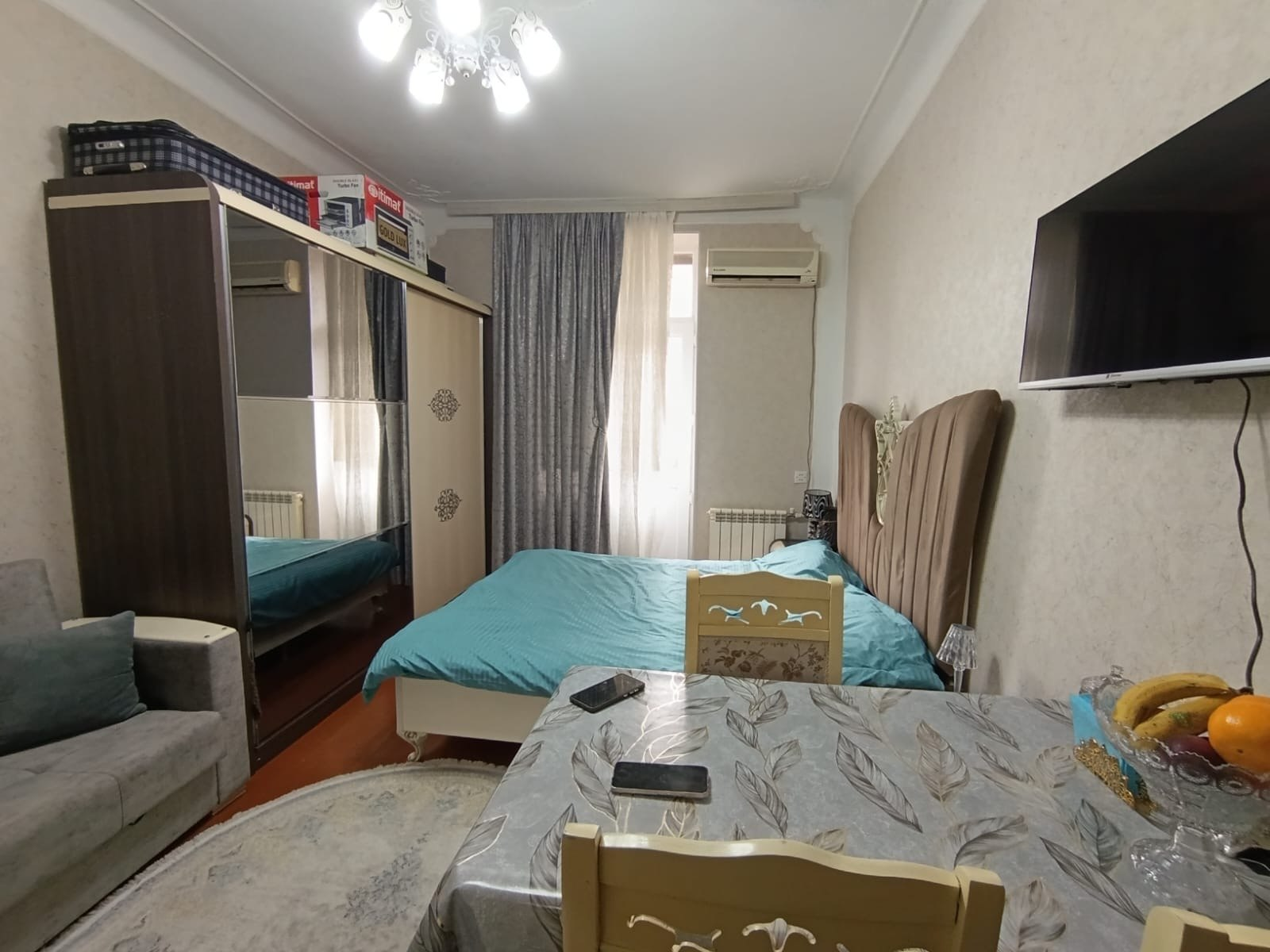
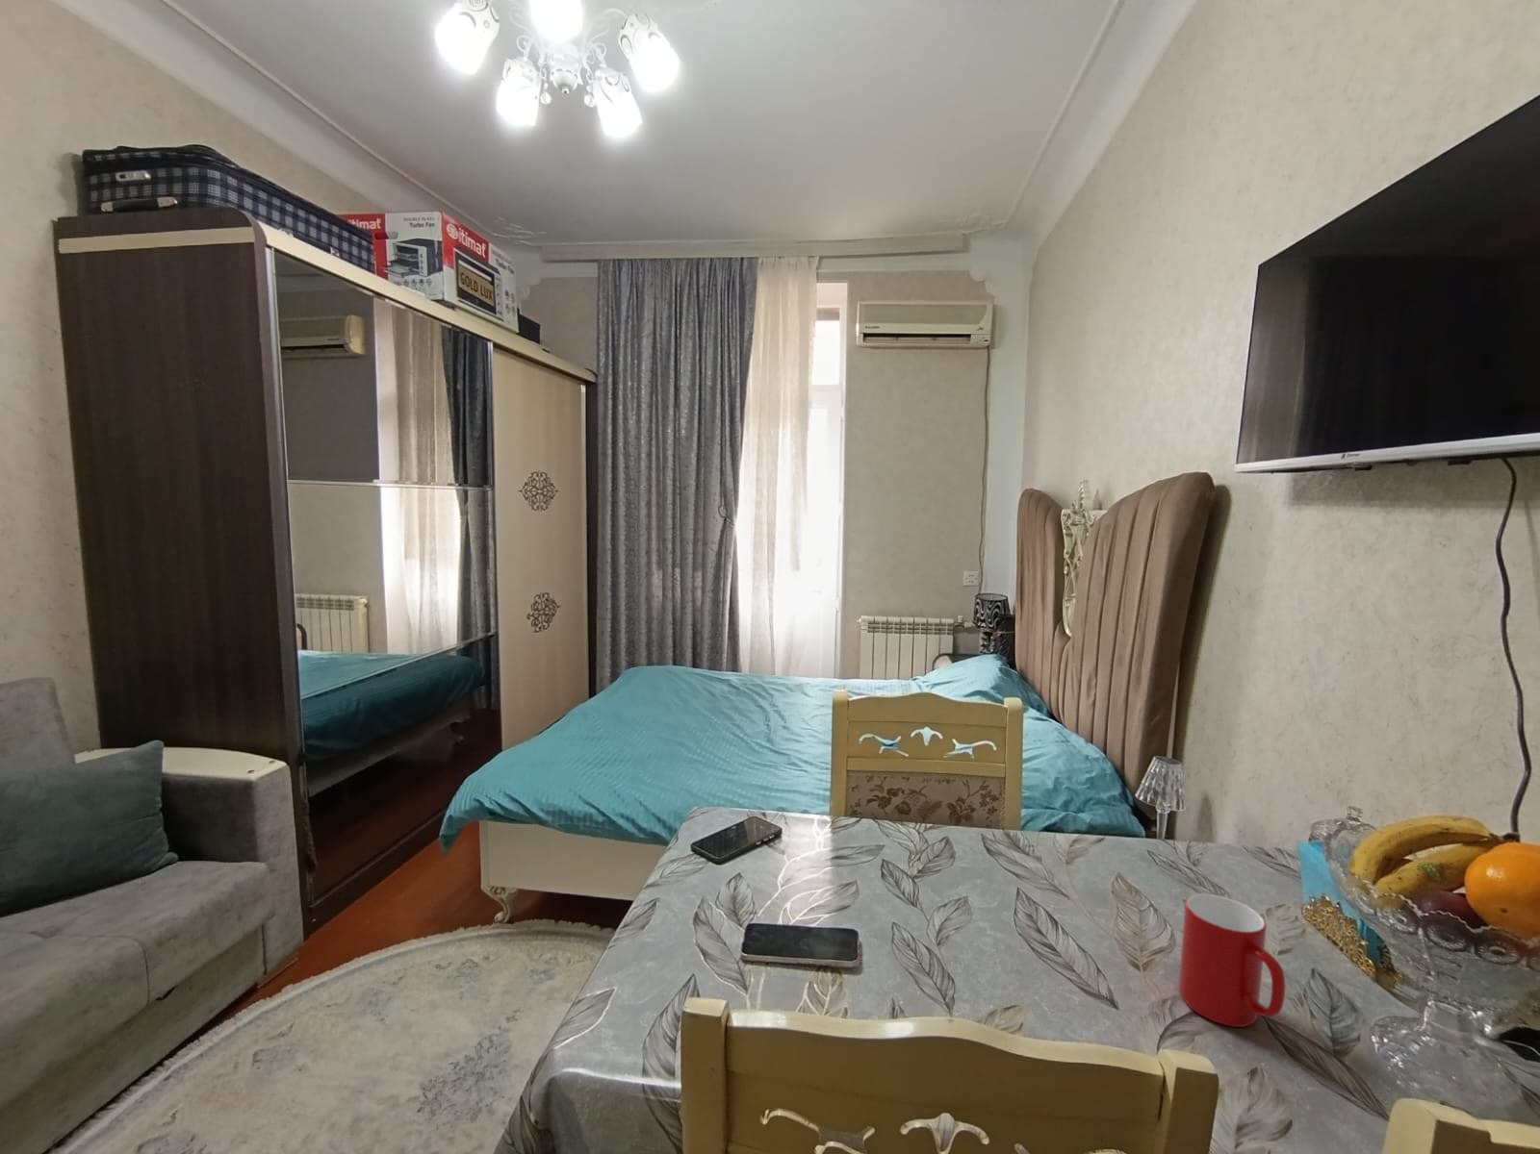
+ cup [1179,892,1285,1028]
